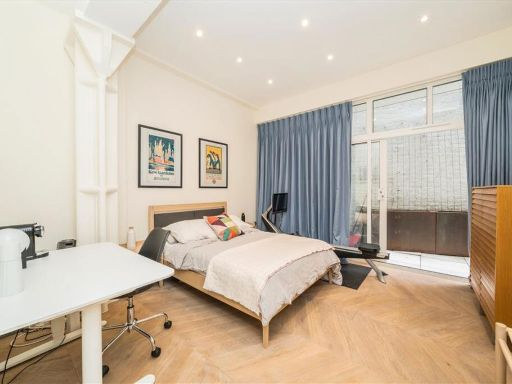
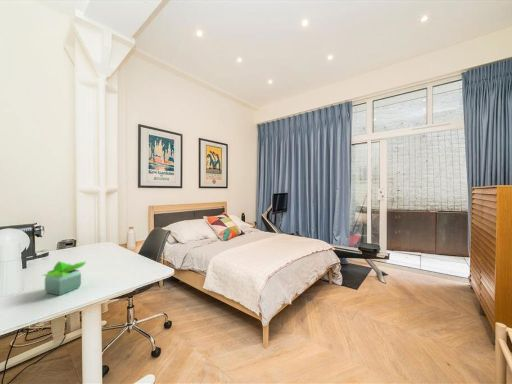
+ potted plant [41,260,87,296]
